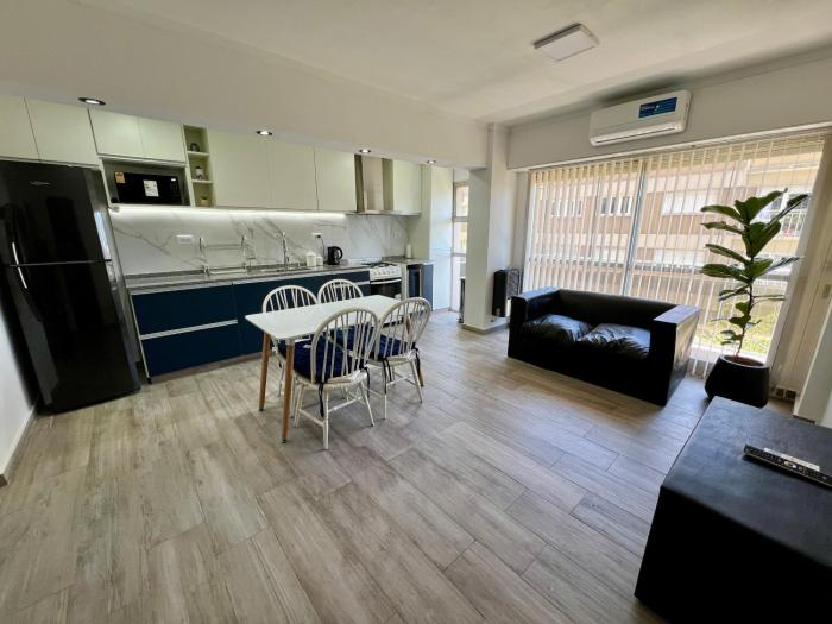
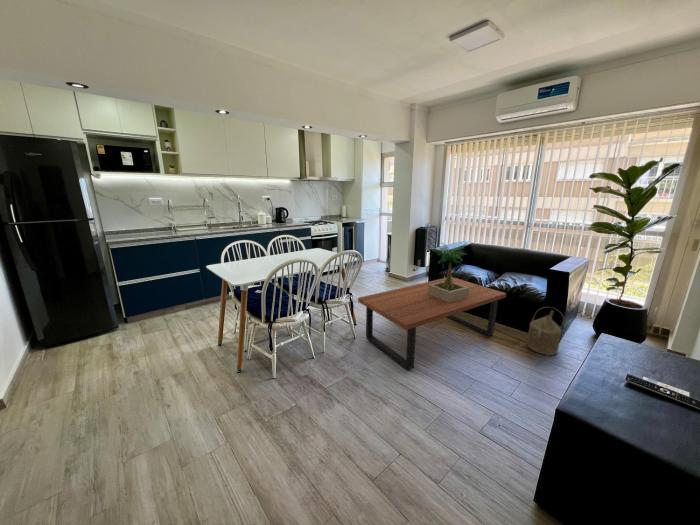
+ potted plant [428,242,469,303]
+ watering can [526,306,565,356]
+ coffee table [357,276,507,371]
